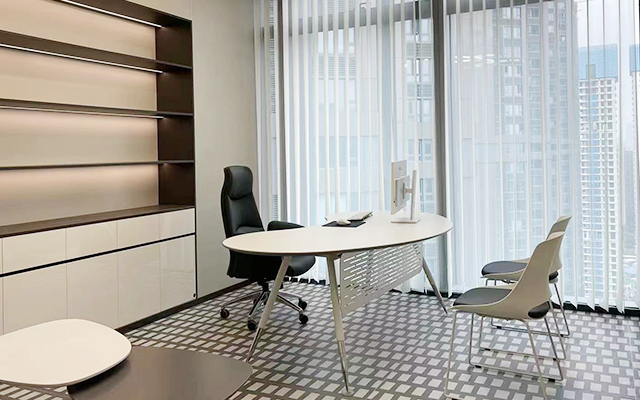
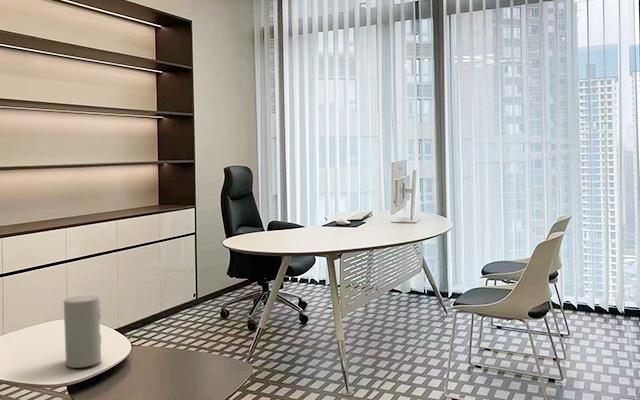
+ decorative vase [63,295,102,369]
